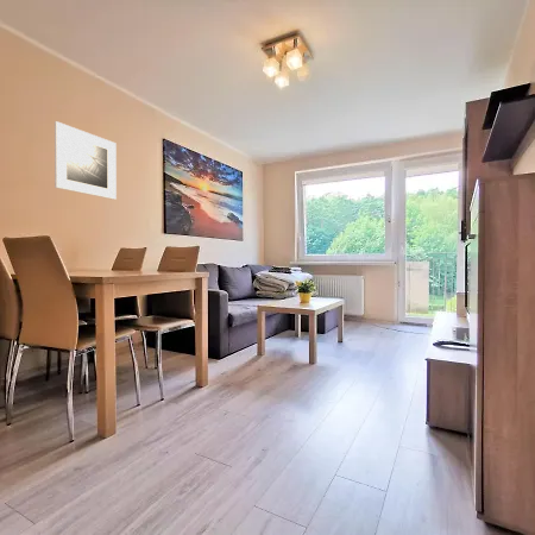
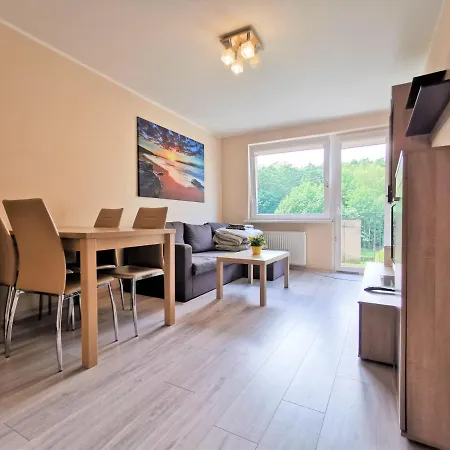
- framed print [54,120,118,201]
